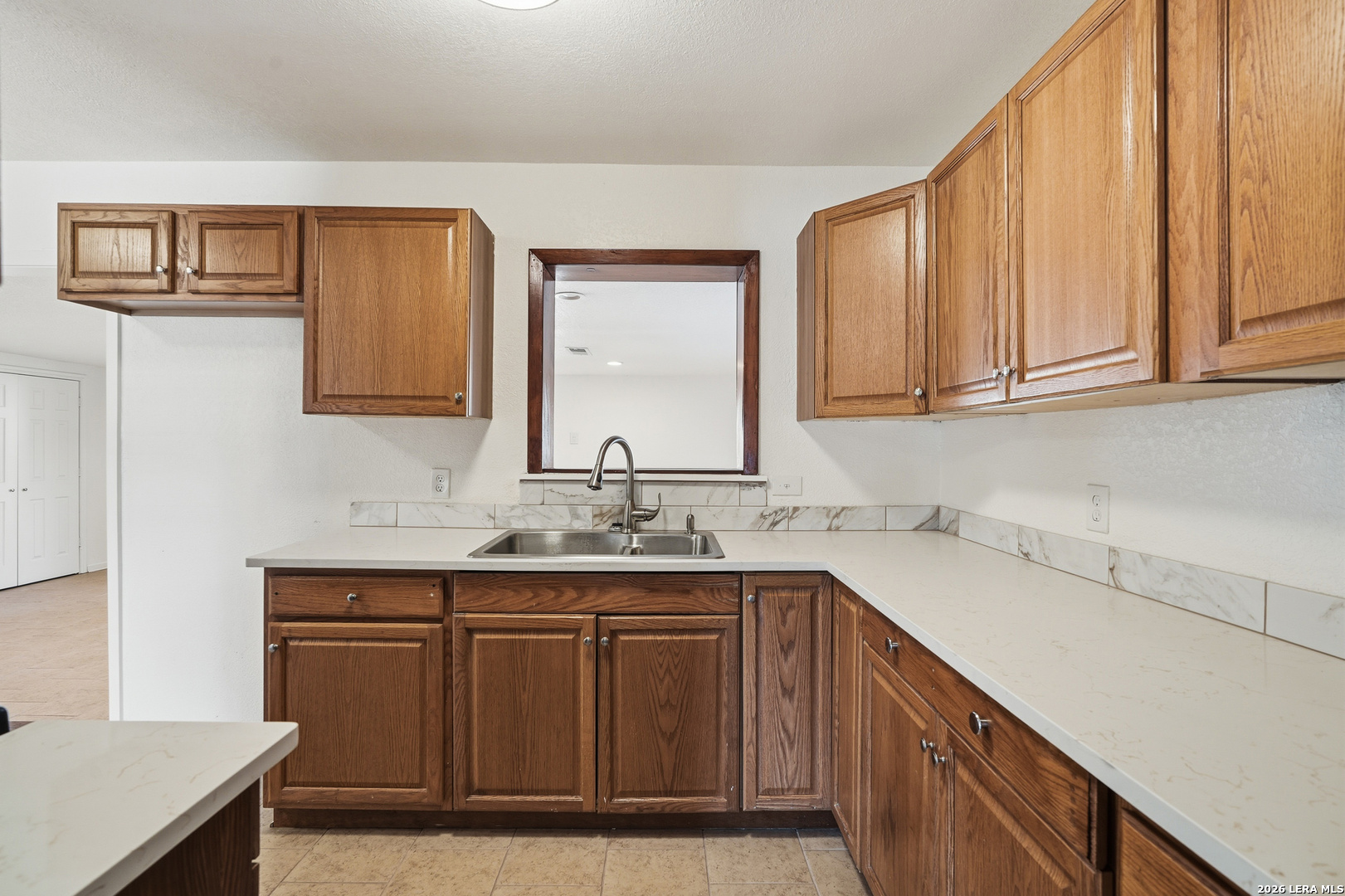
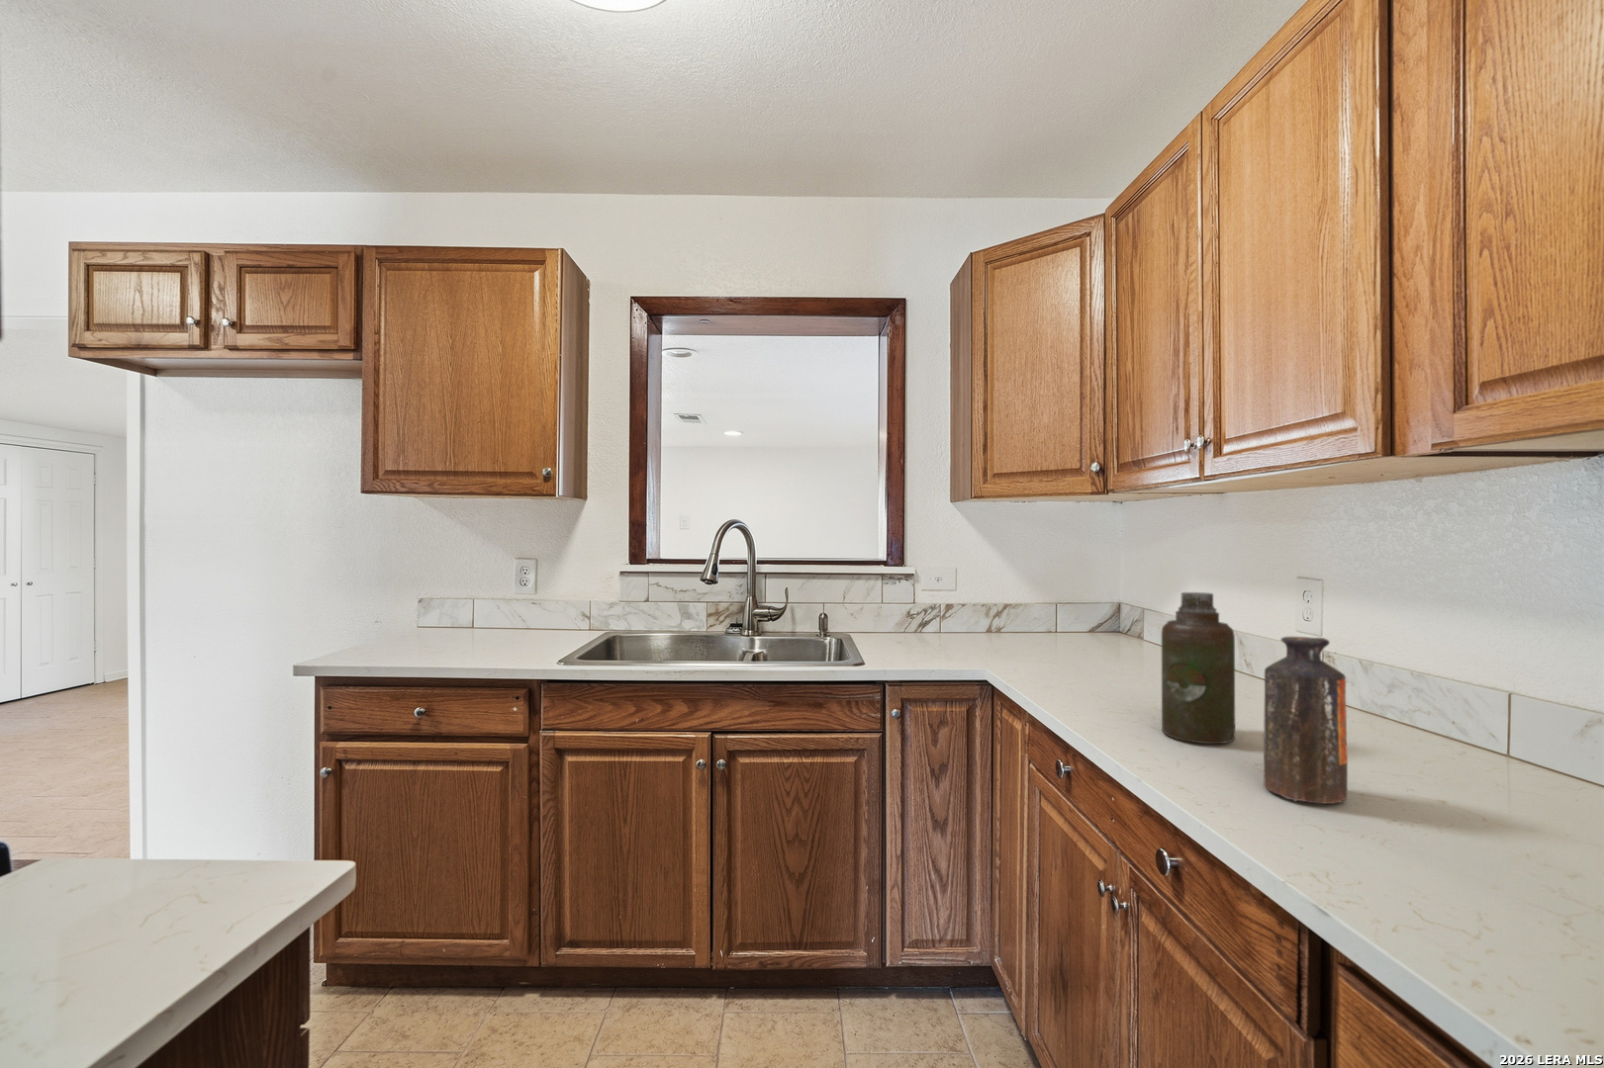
+ canister [1160,591,1235,745]
+ bottle [1263,635,1349,805]
